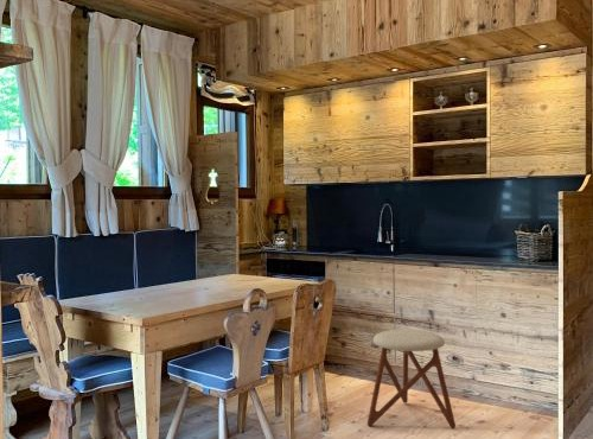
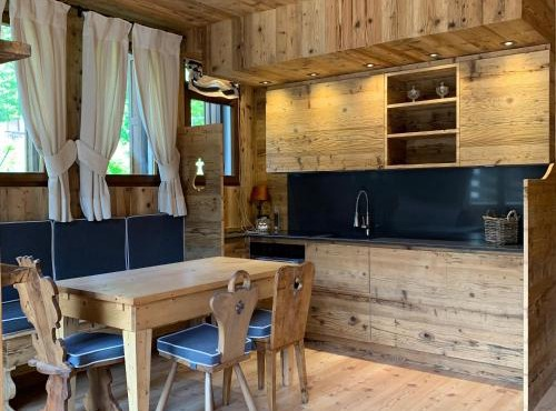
- stool [366,329,457,430]
